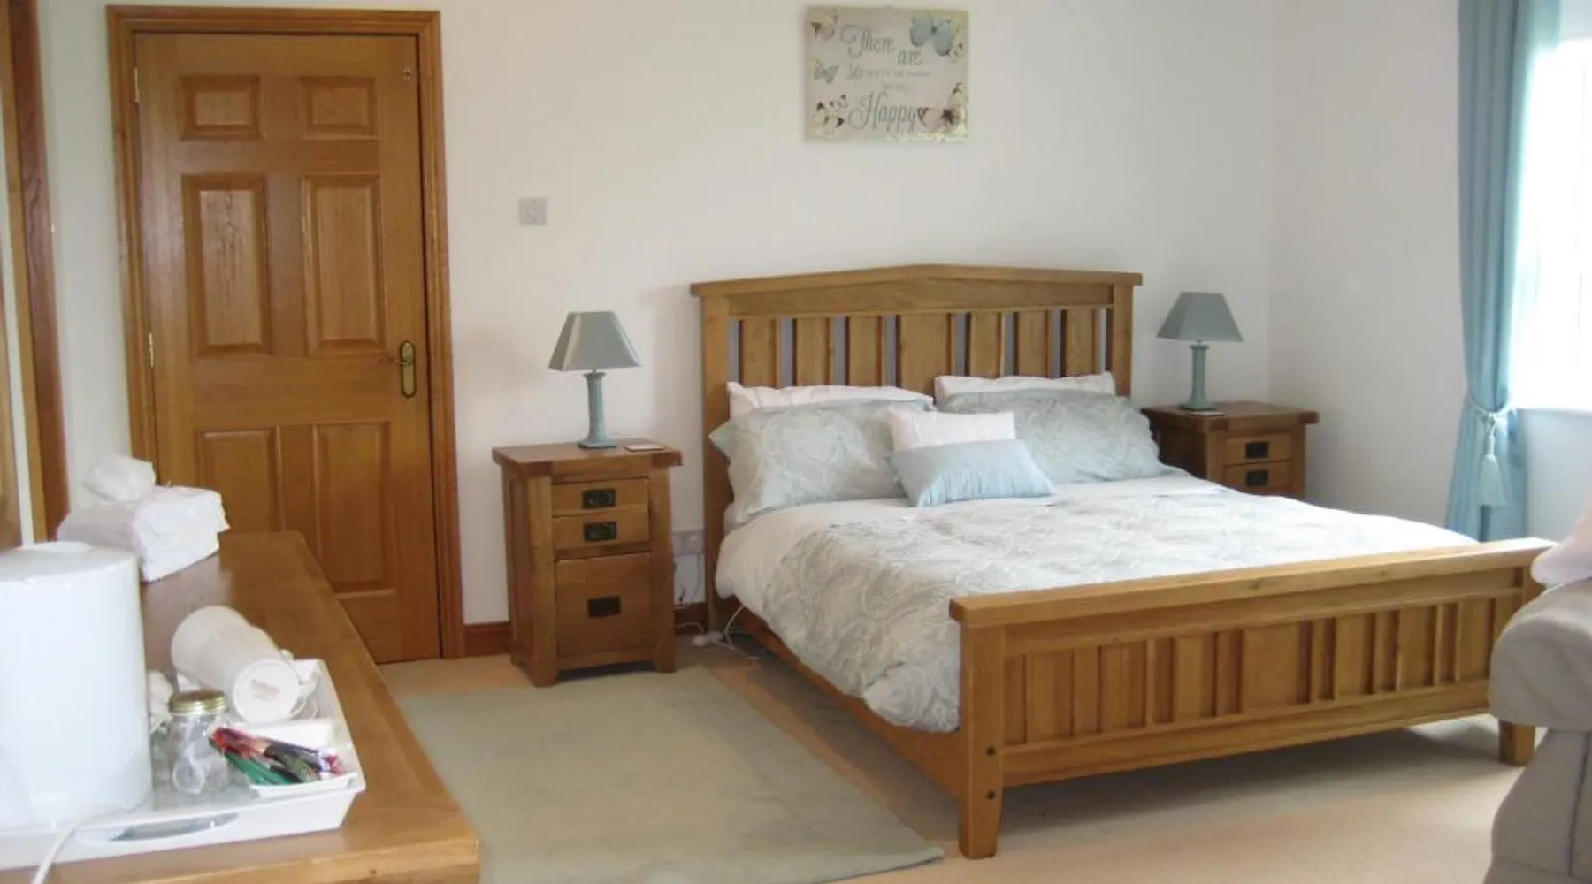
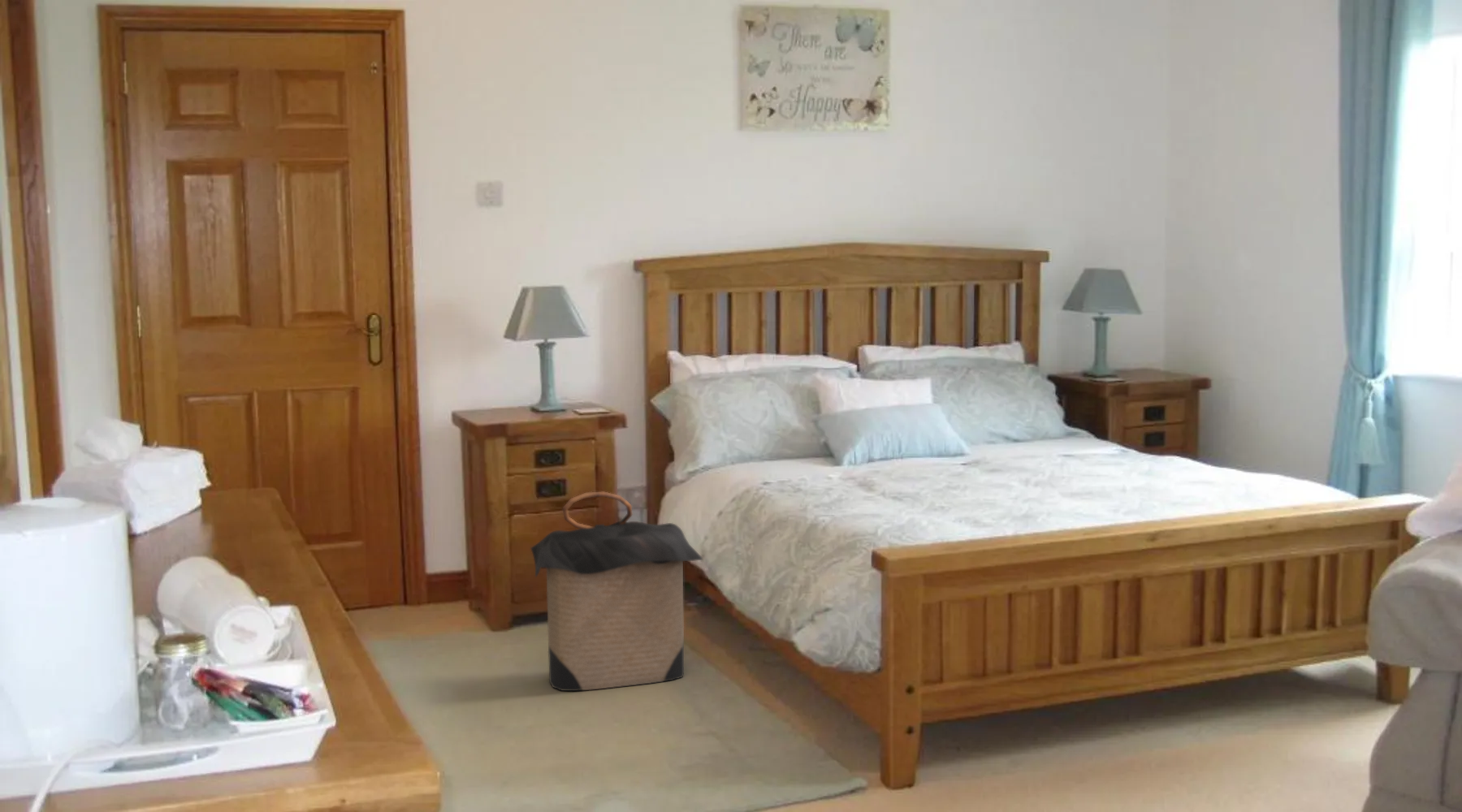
+ laundry hamper [530,491,703,692]
